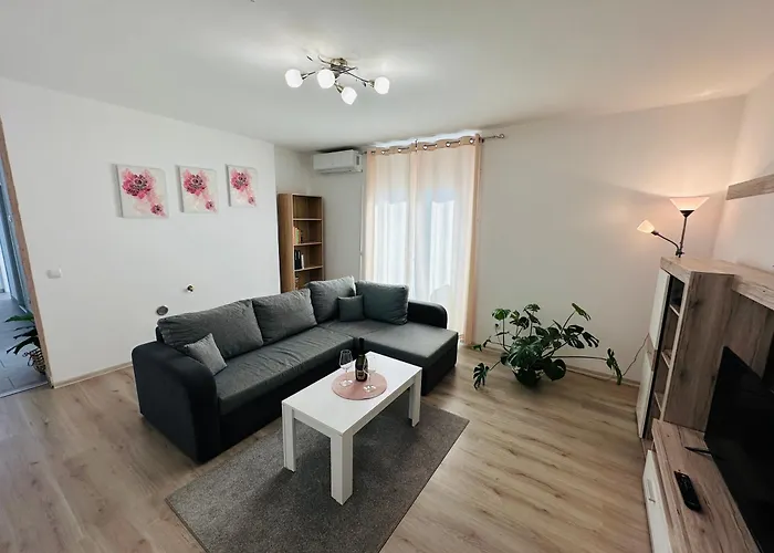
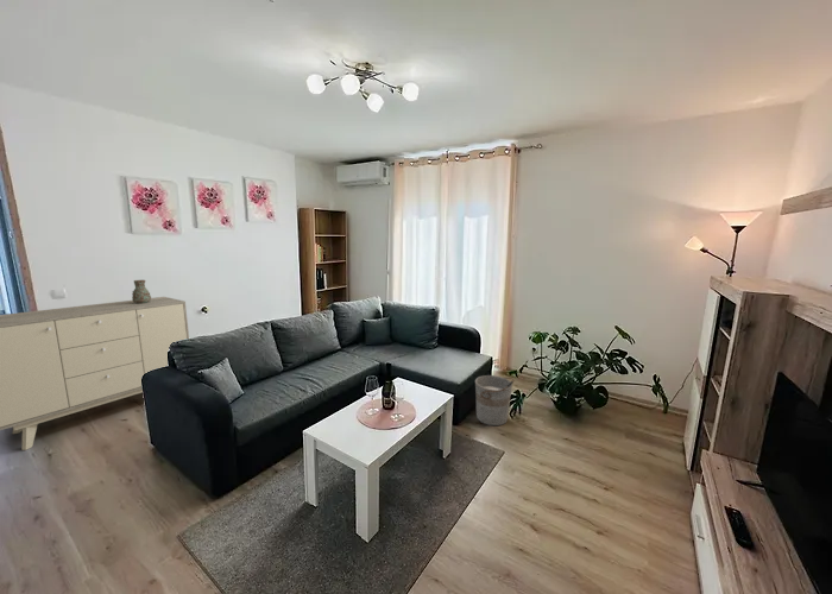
+ bucket [474,374,516,426]
+ decorative vase [131,279,152,303]
+ sideboard [0,296,190,451]
